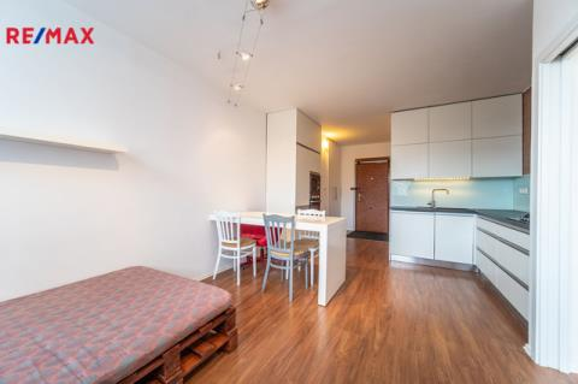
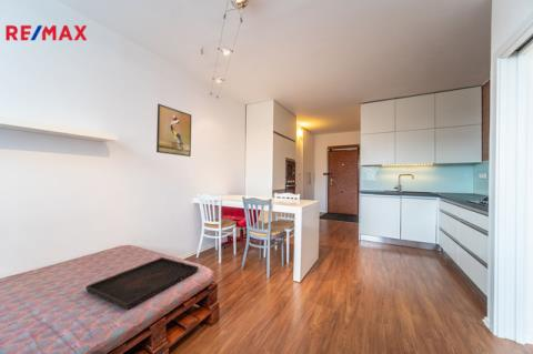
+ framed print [155,103,192,158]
+ serving tray [84,256,200,311]
